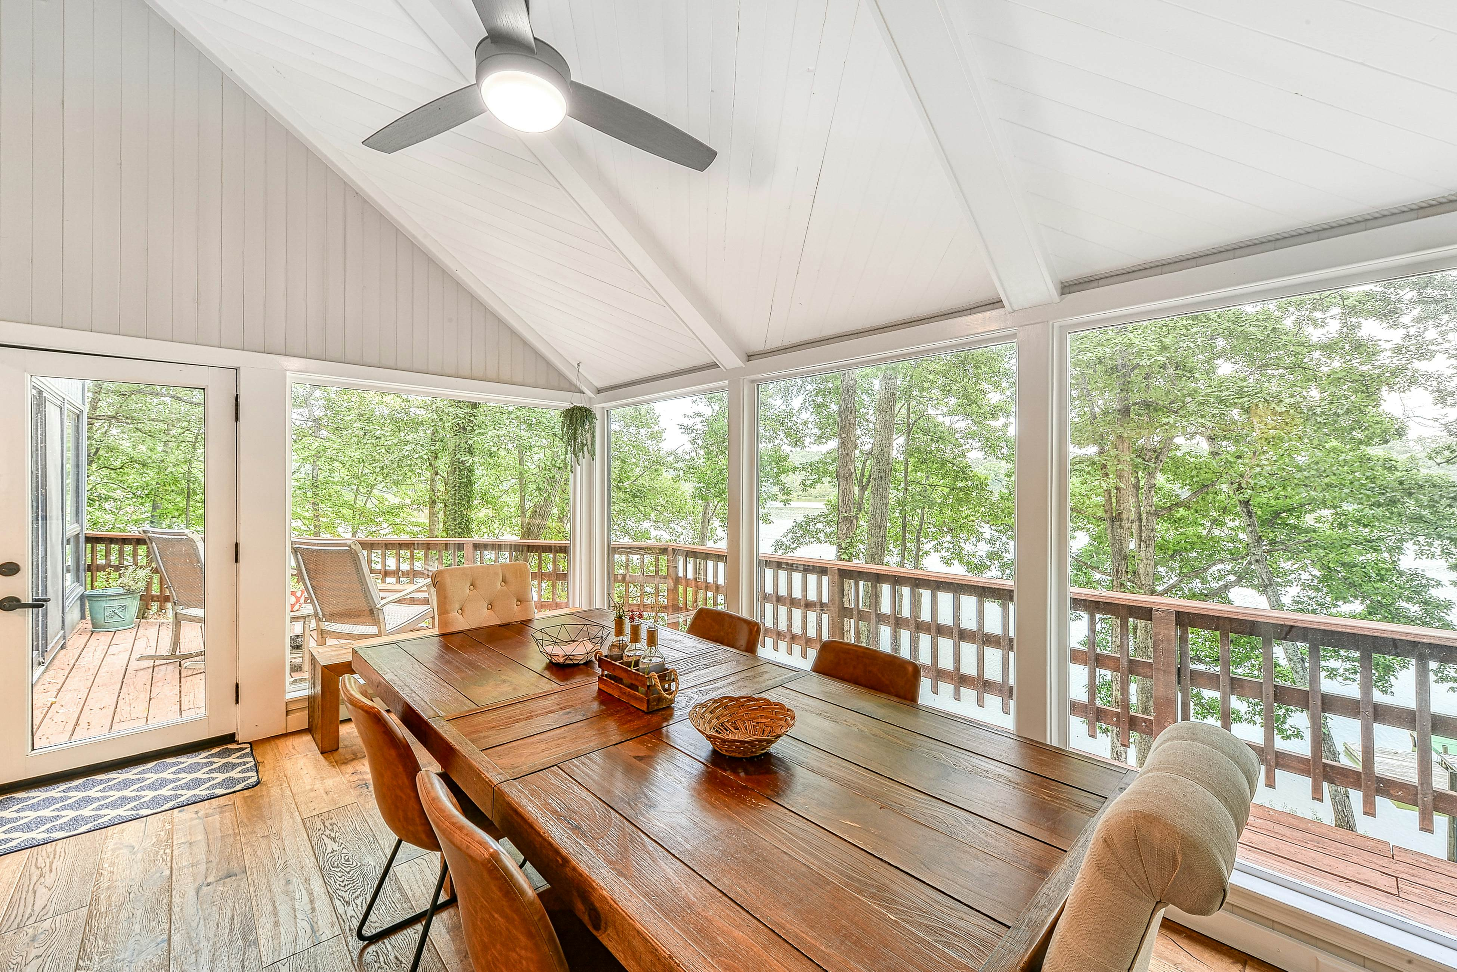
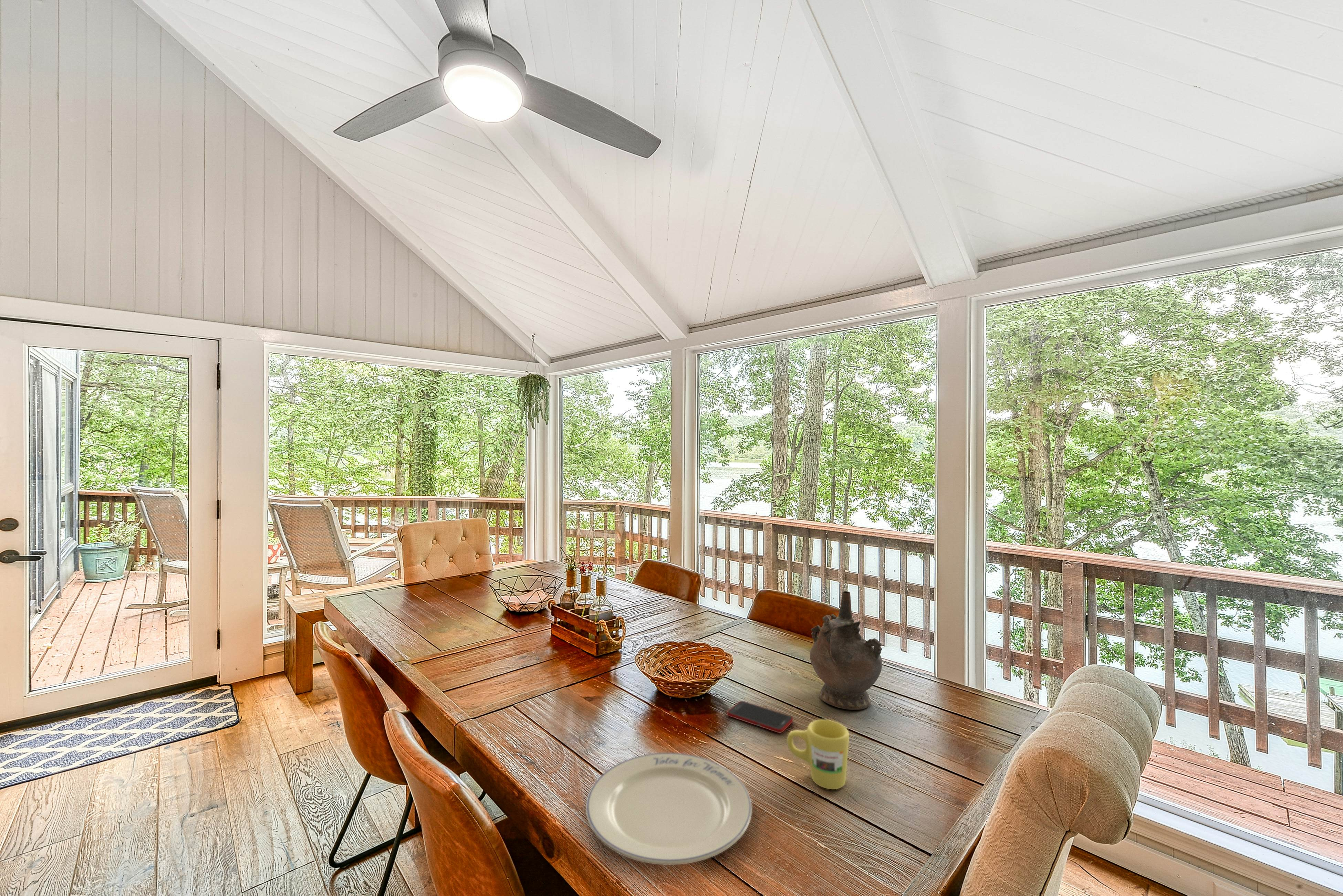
+ ceremonial vessel [810,591,883,710]
+ cell phone [727,700,794,734]
+ chinaware [585,752,752,865]
+ mug [787,719,850,790]
